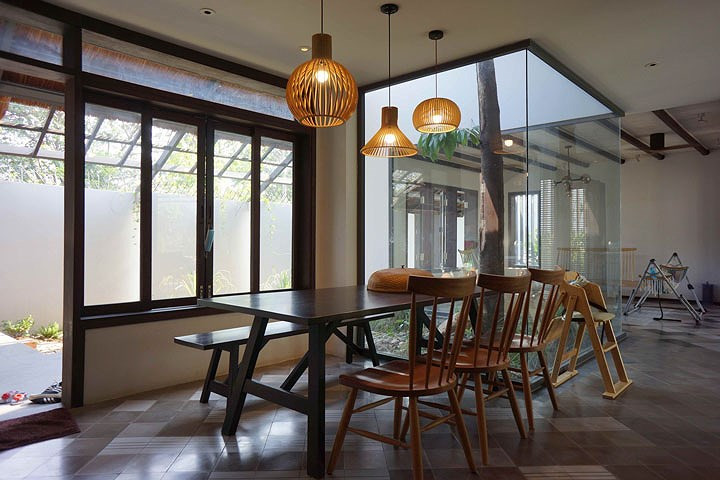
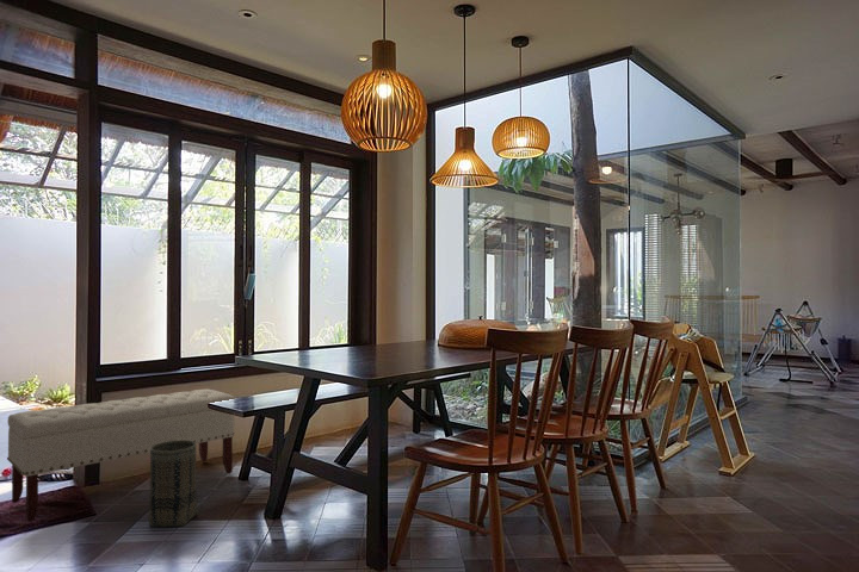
+ basket [148,440,198,528]
+ bench [6,387,236,523]
